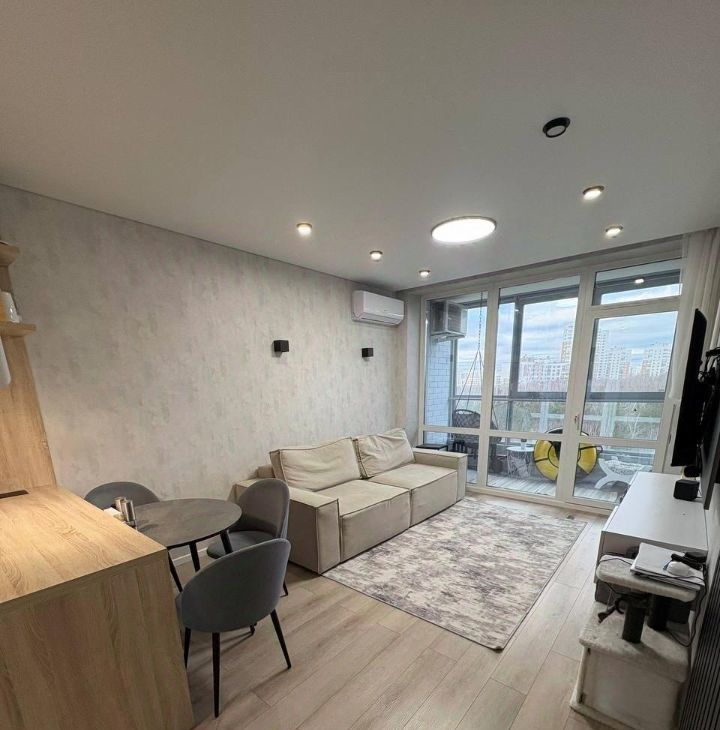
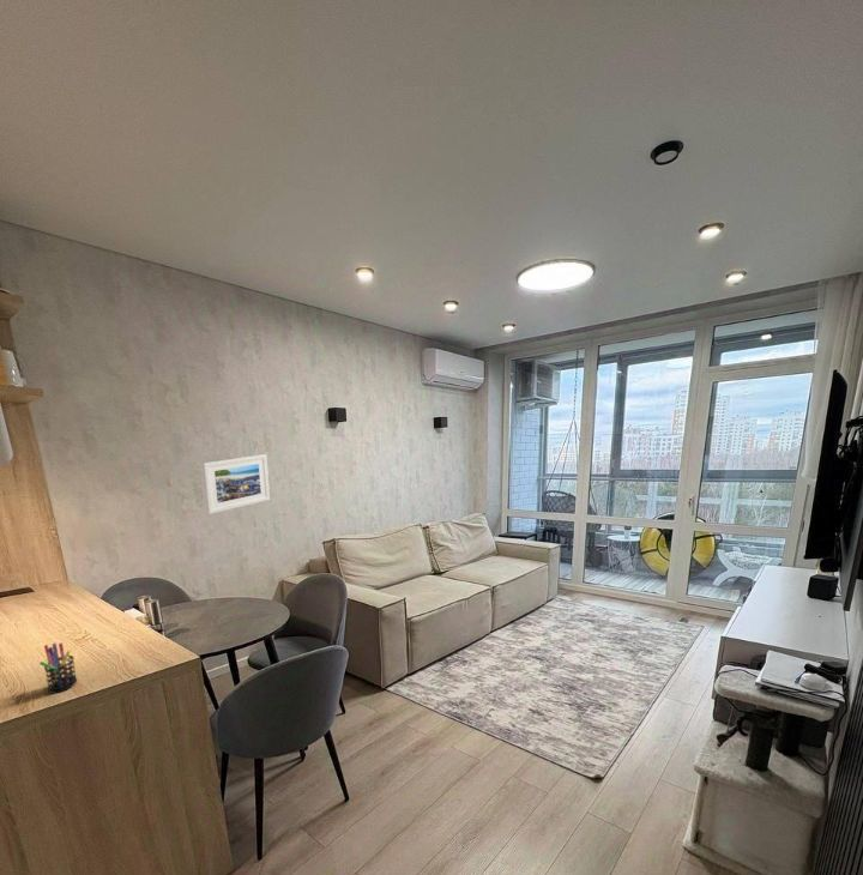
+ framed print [201,453,271,515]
+ pen holder [38,641,78,695]
